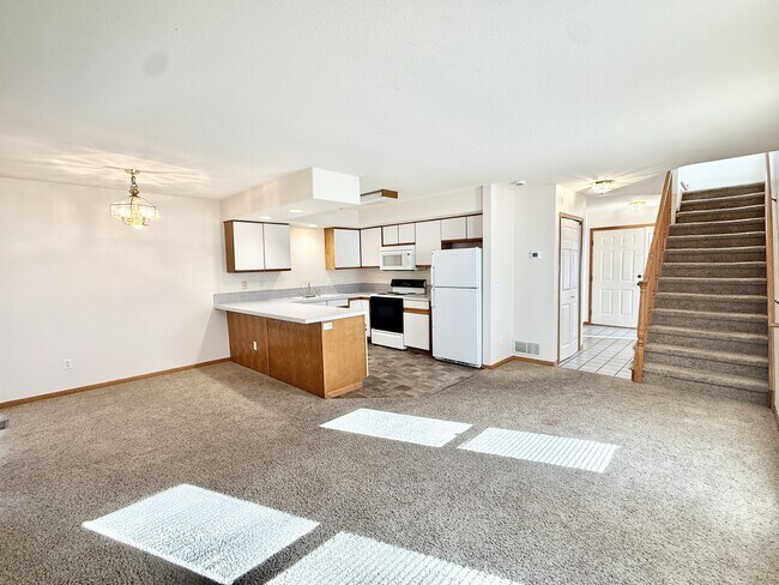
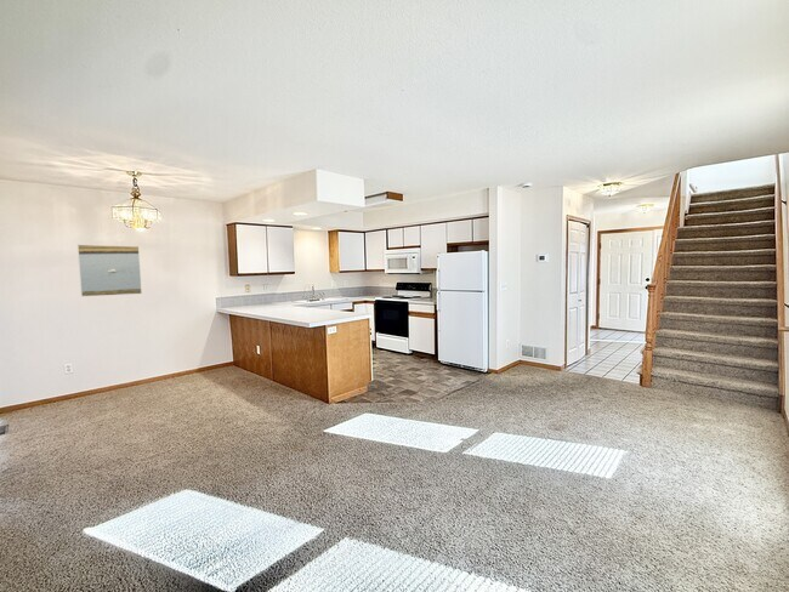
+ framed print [76,244,143,297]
